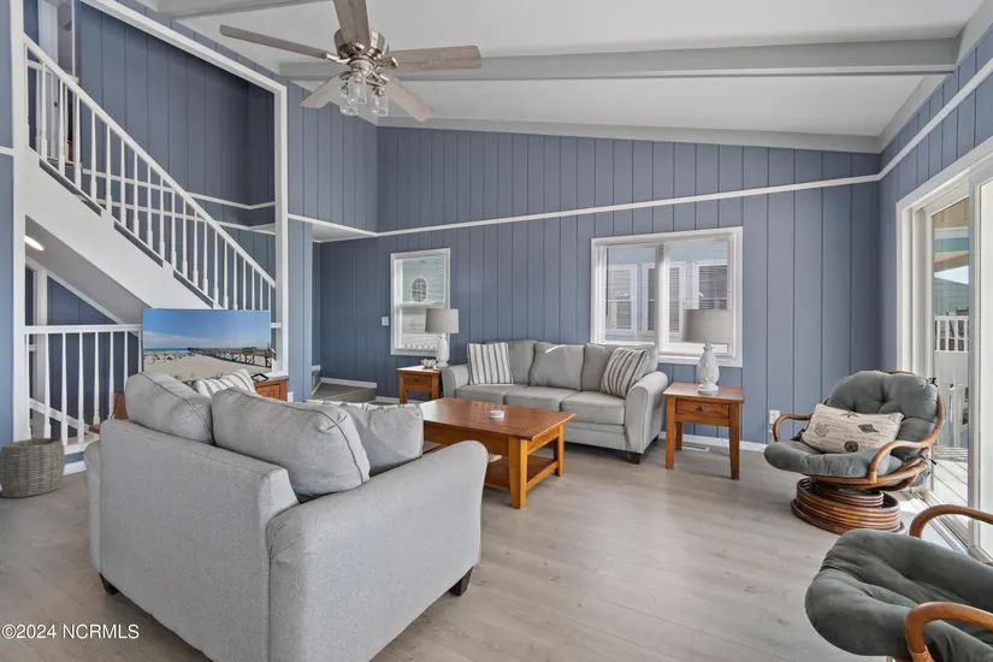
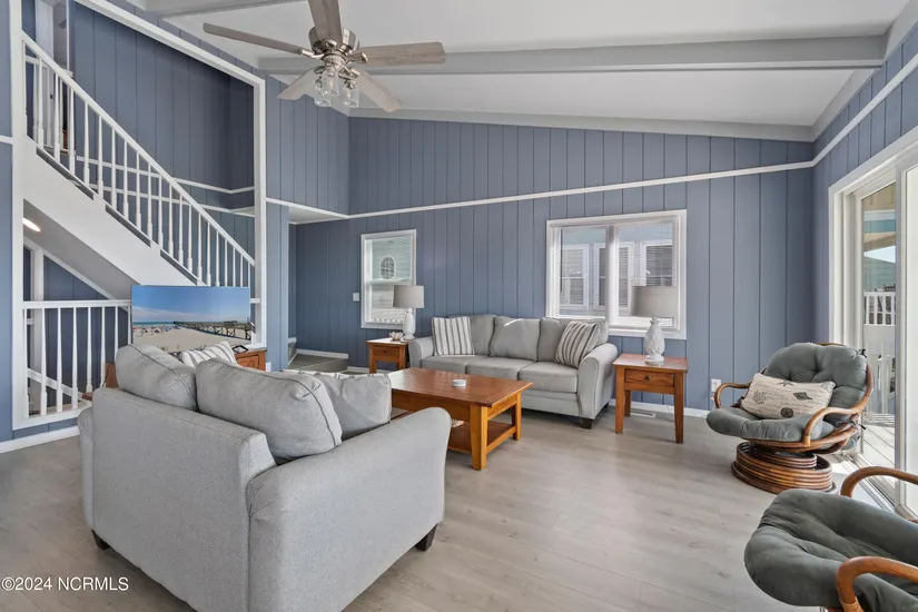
- woven basket [0,437,66,500]
